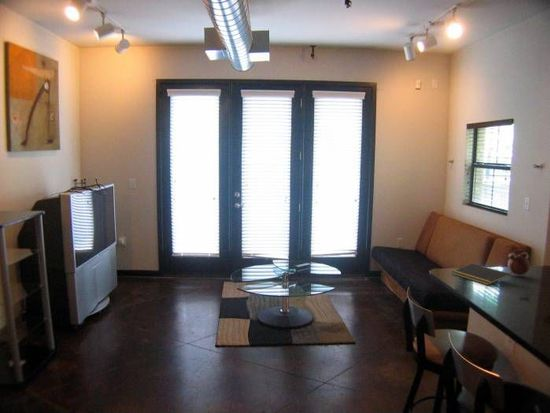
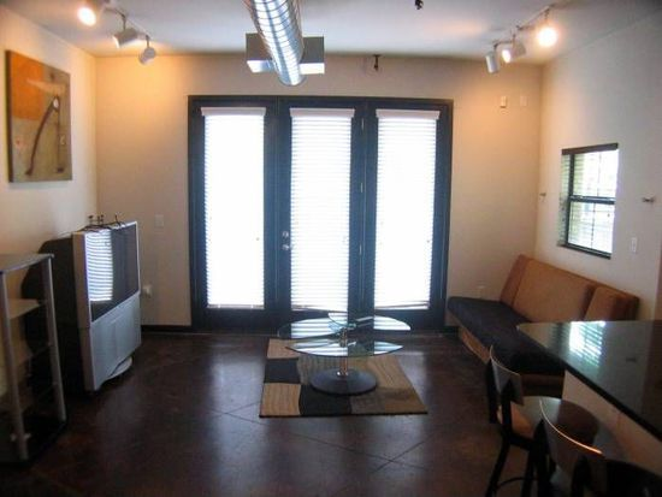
- alarm clock [506,248,531,277]
- notepad [451,263,511,286]
